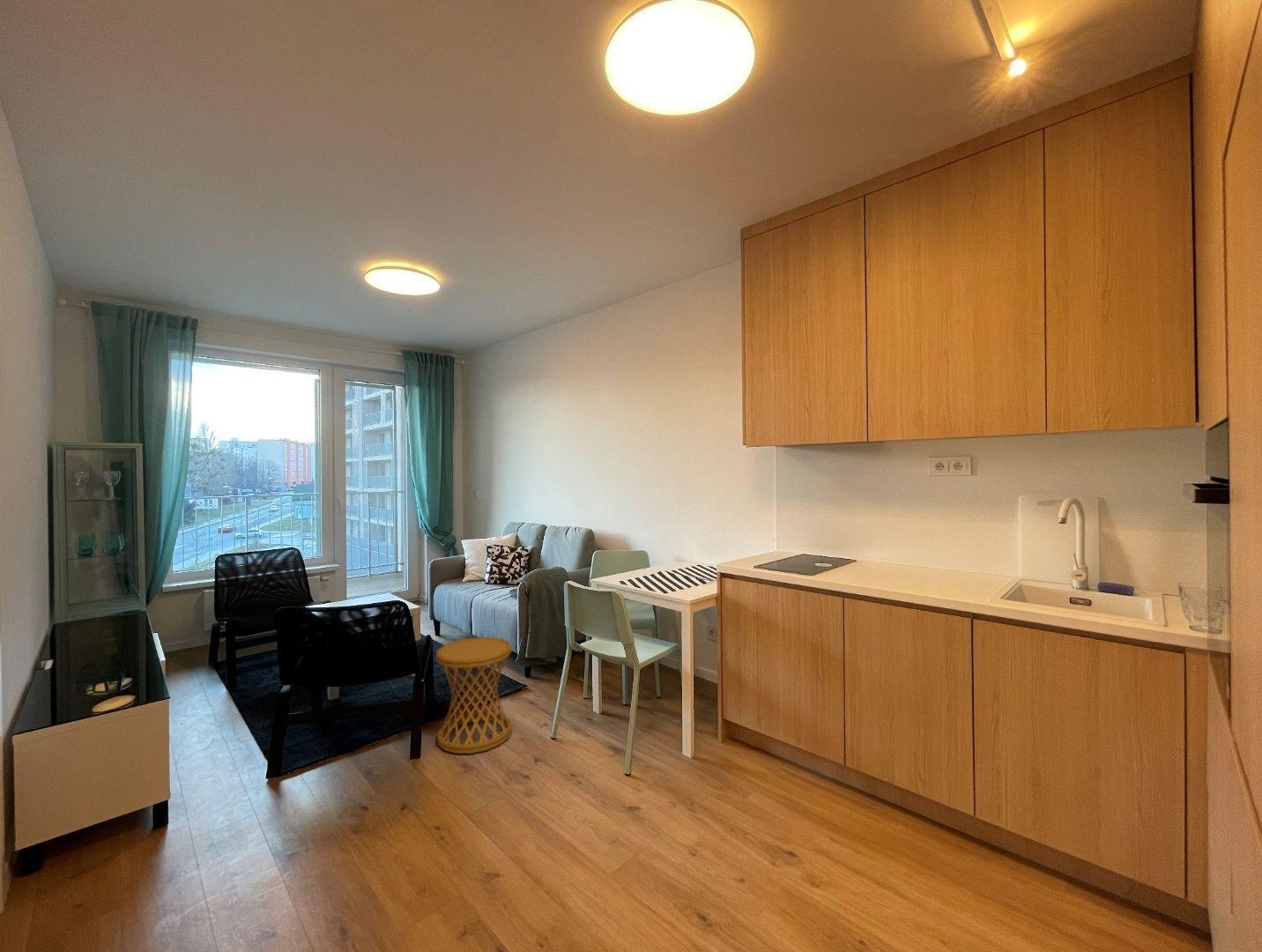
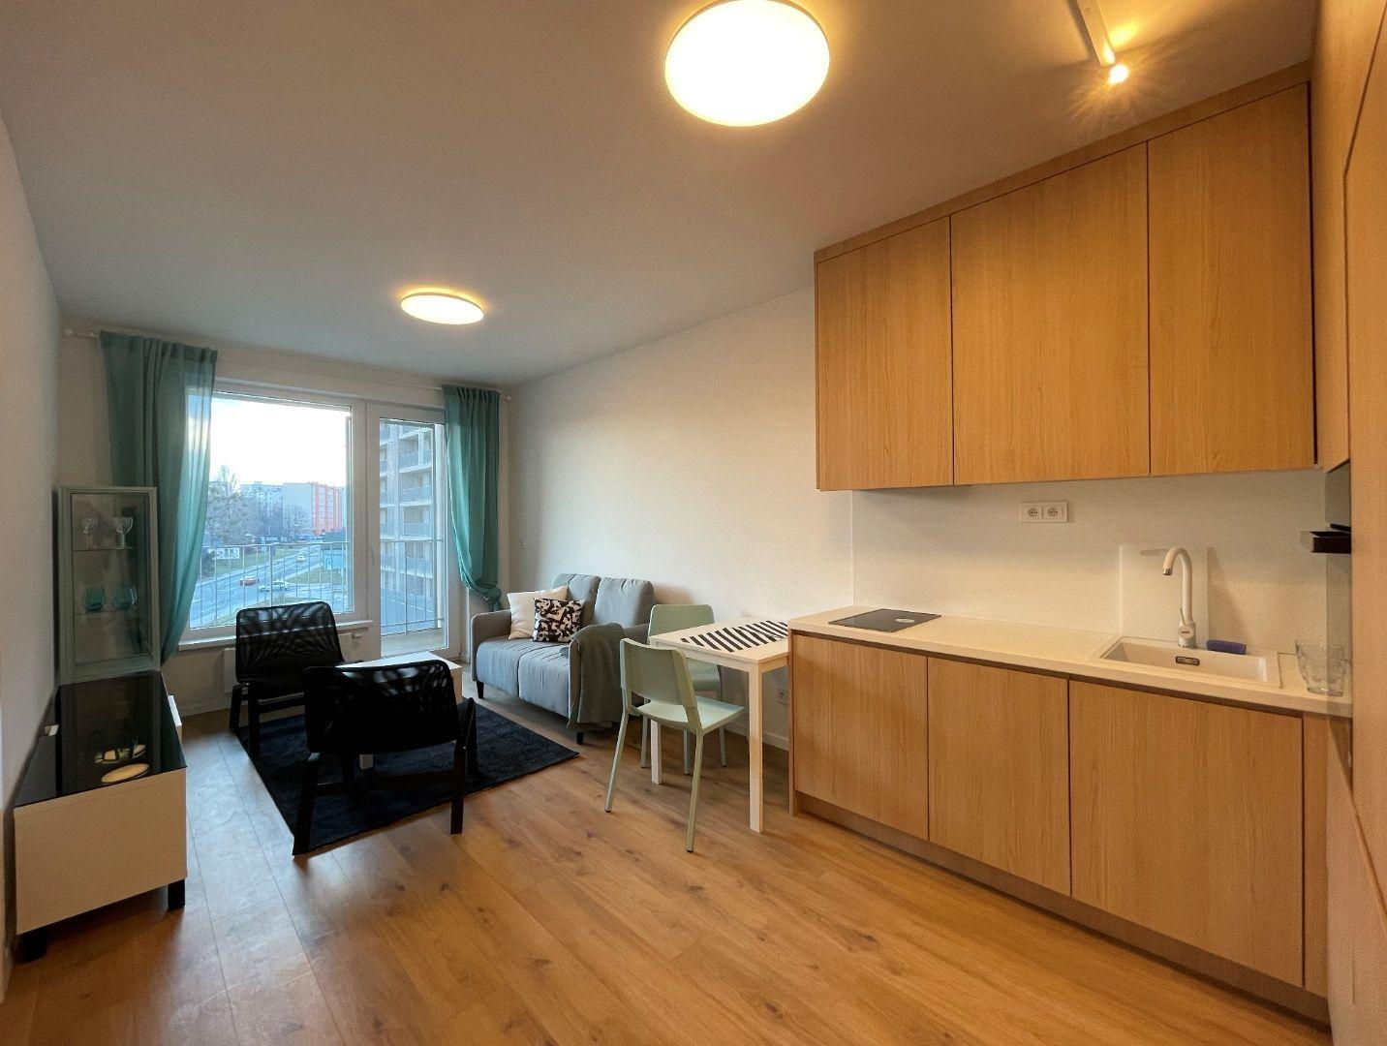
- side table [435,636,513,755]
